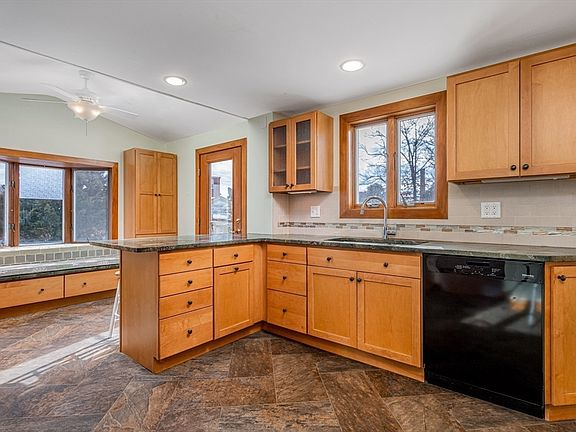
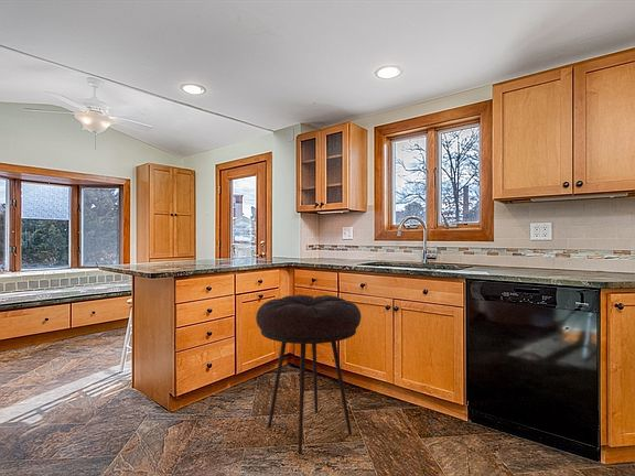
+ stool [255,294,362,456]
